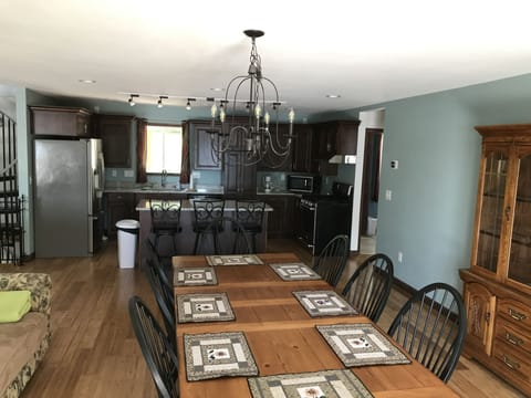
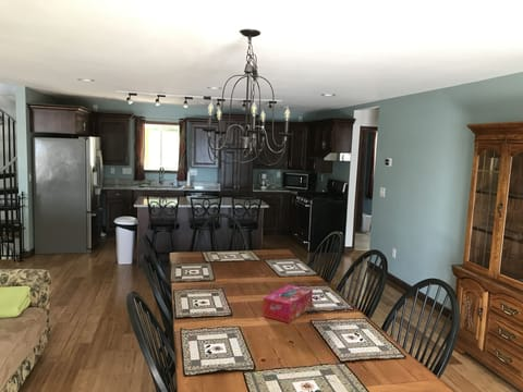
+ tissue box [262,284,314,323]
